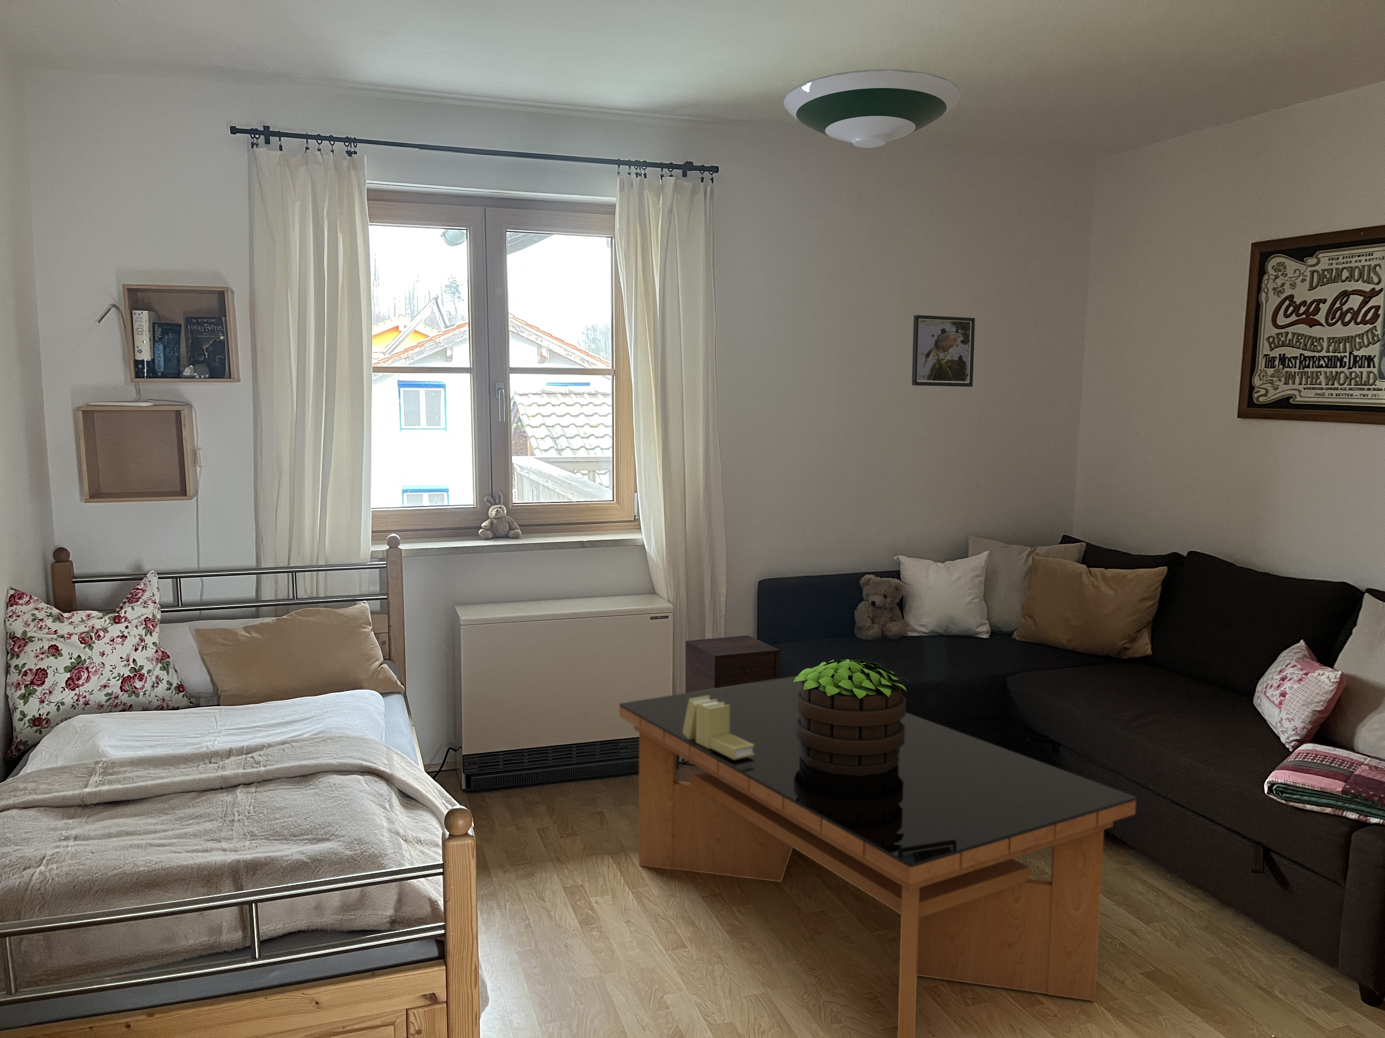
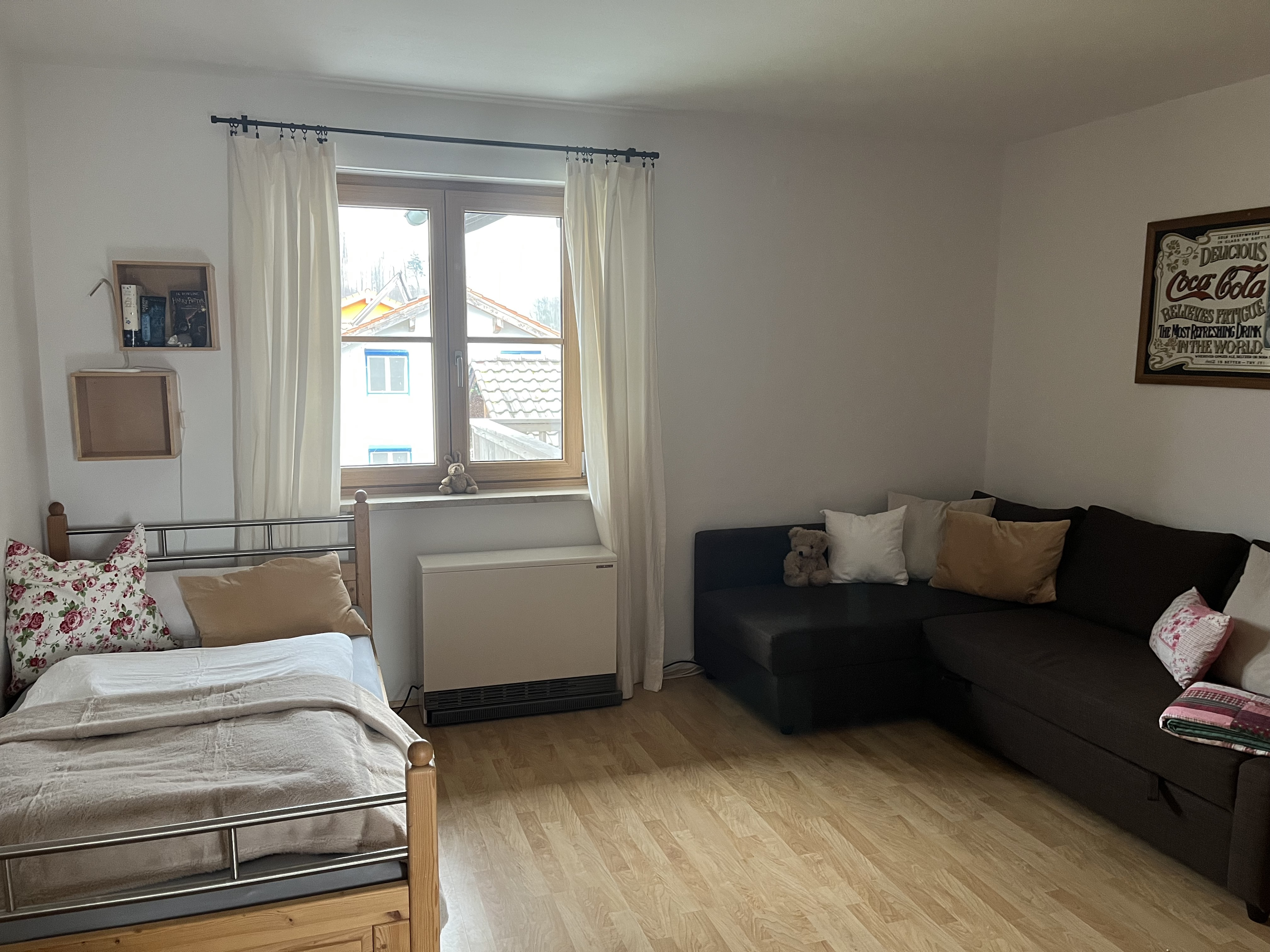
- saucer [783,69,961,148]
- books [683,696,755,760]
- potted plant [793,659,908,775]
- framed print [912,315,976,387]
- coffee table [619,676,1136,1038]
- side table [681,635,781,763]
